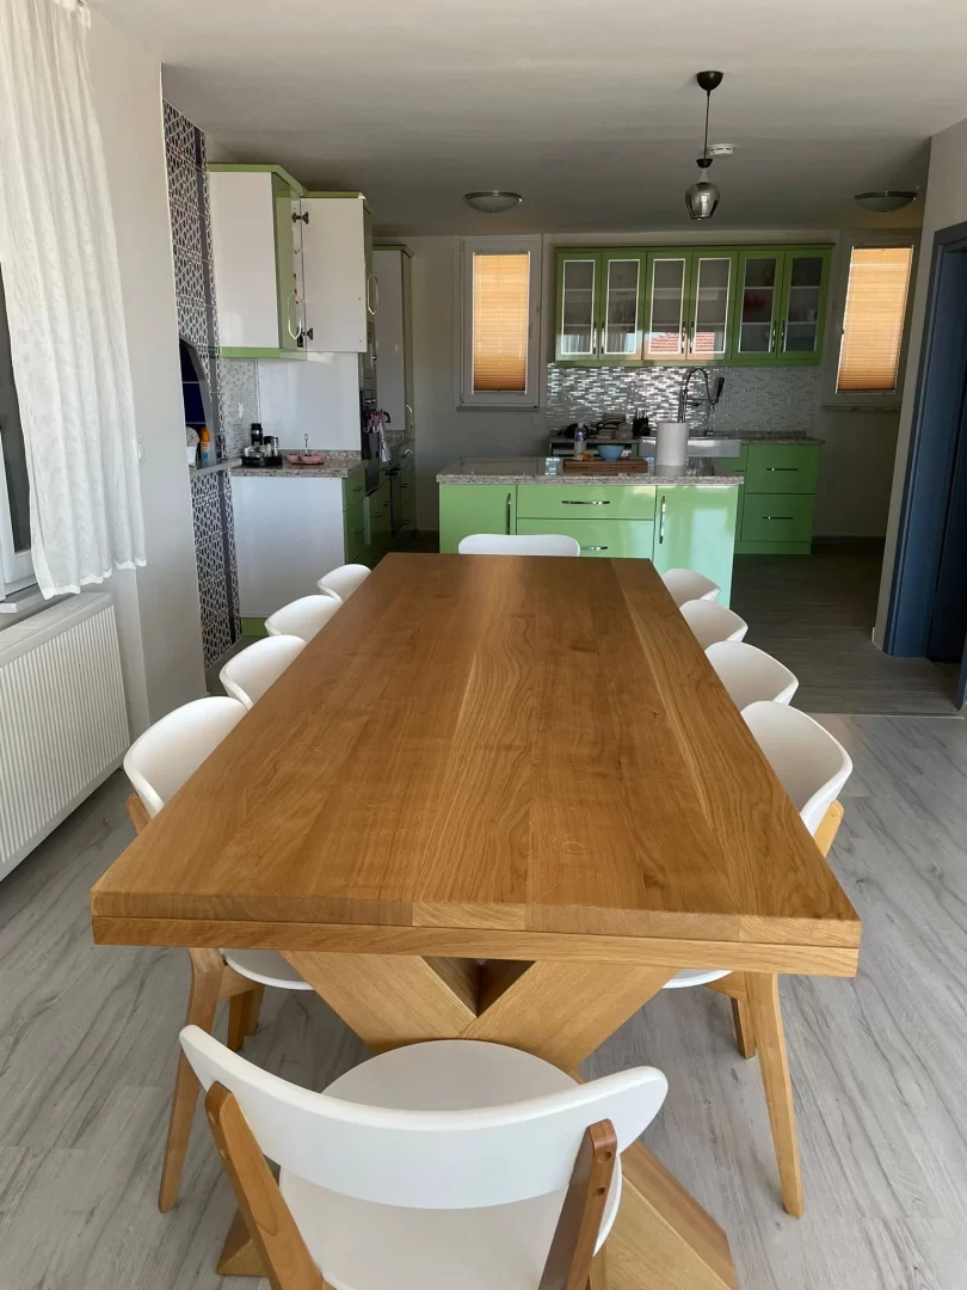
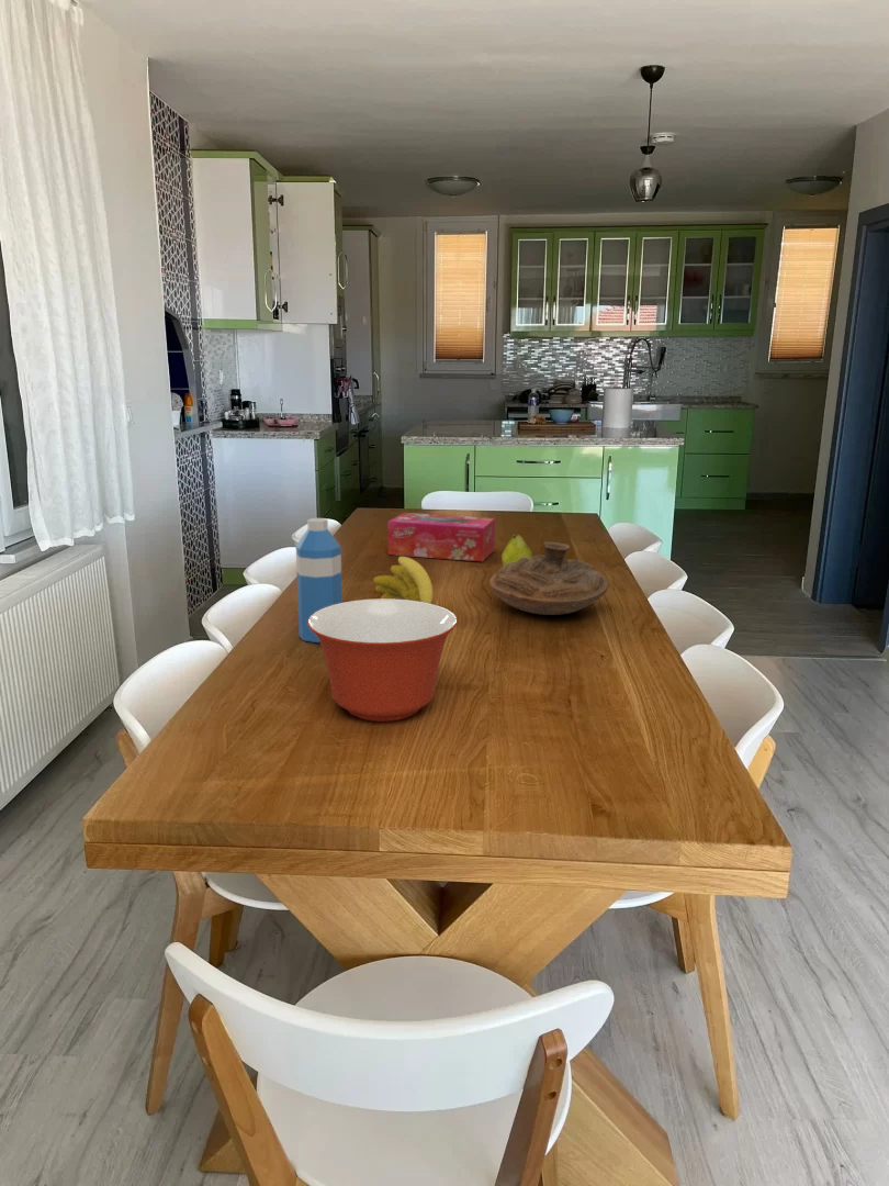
+ banana [372,556,434,604]
+ decorative bowl [488,541,609,616]
+ mixing bowl [307,597,458,723]
+ water bottle [295,517,344,644]
+ fruit [500,532,533,568]
+ tissue box [386,512,496,562]
